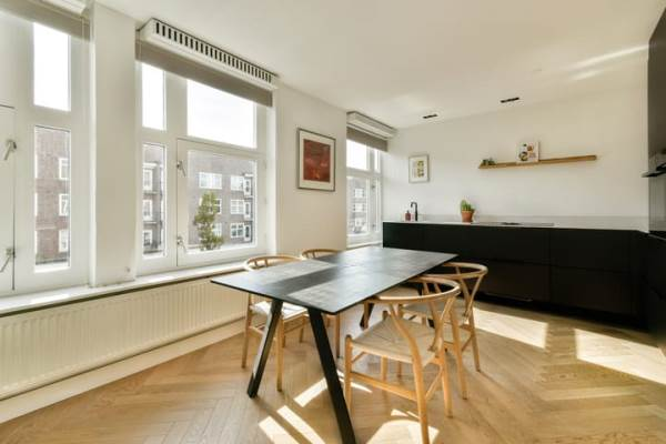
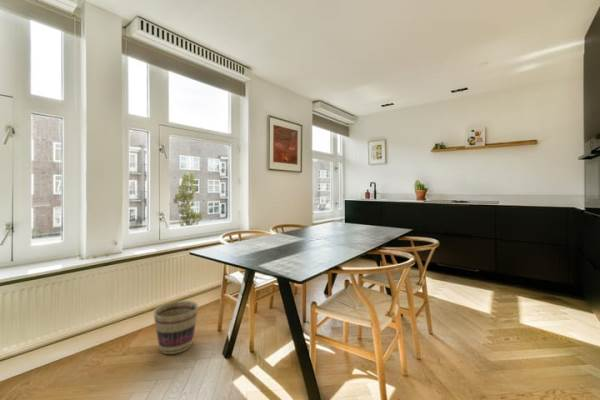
+ basket [152,300,199,355]
